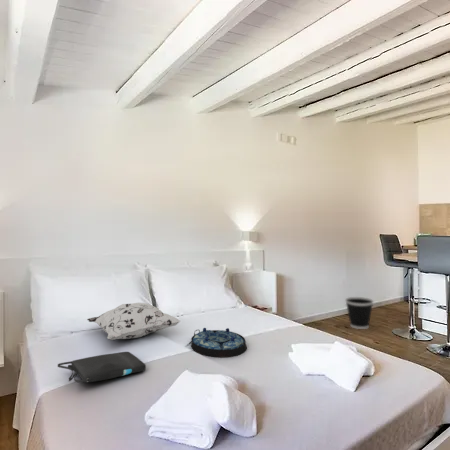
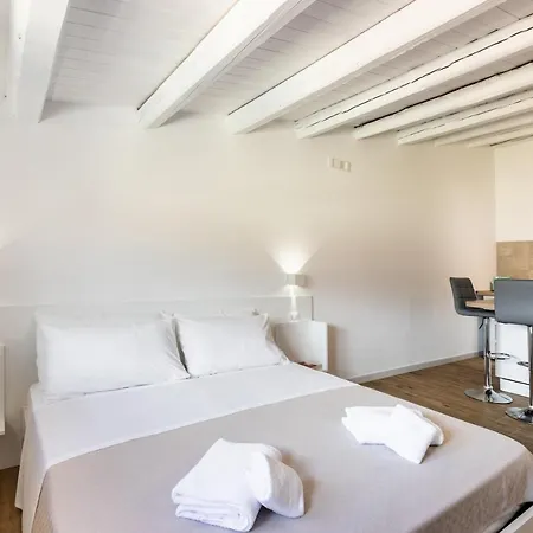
- wastebasket [344,296,375,330]
- decorative pillow [86,302,182,341]
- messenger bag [57,351,147,384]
- serving tray [190,327,248,358]
